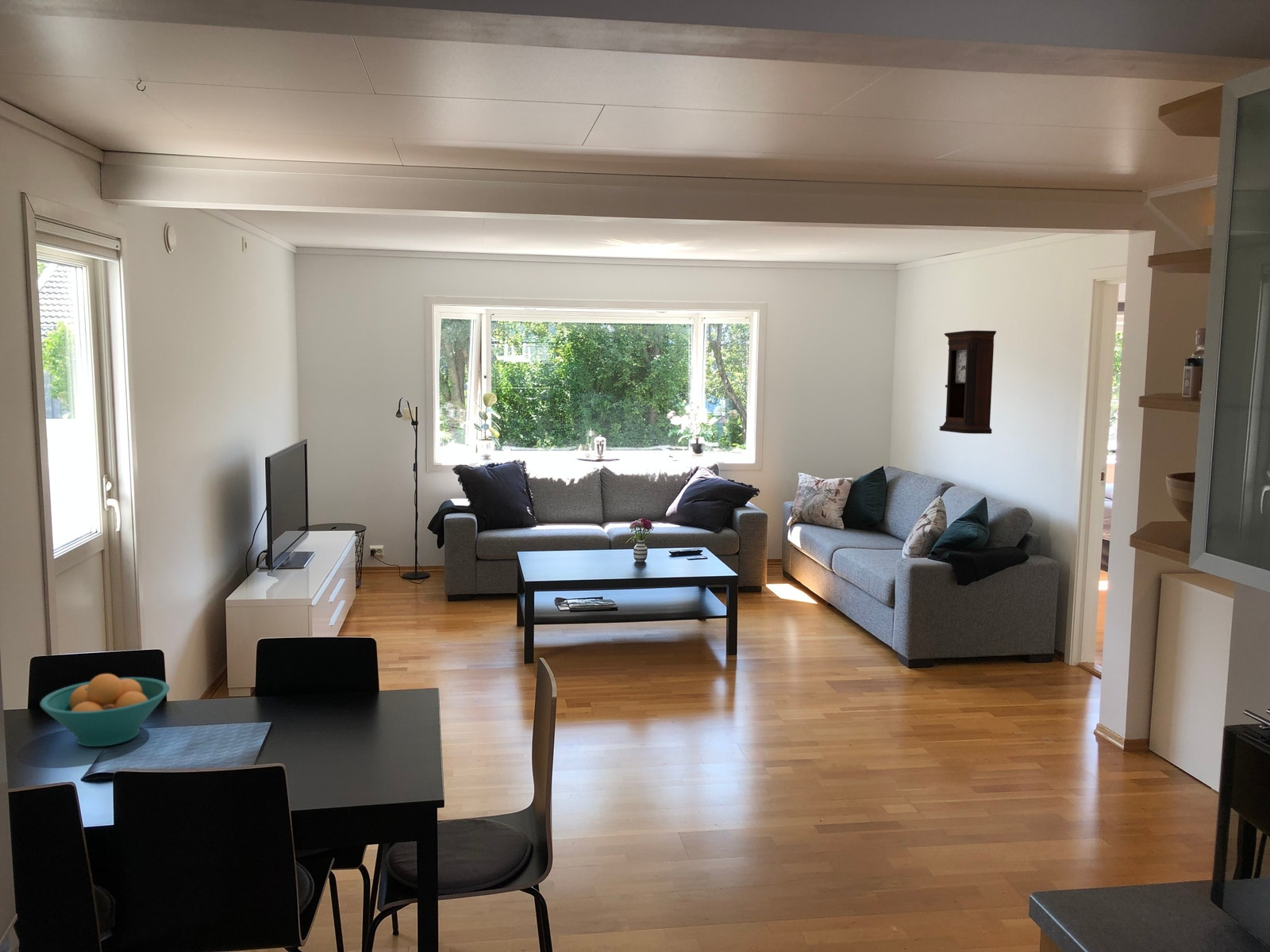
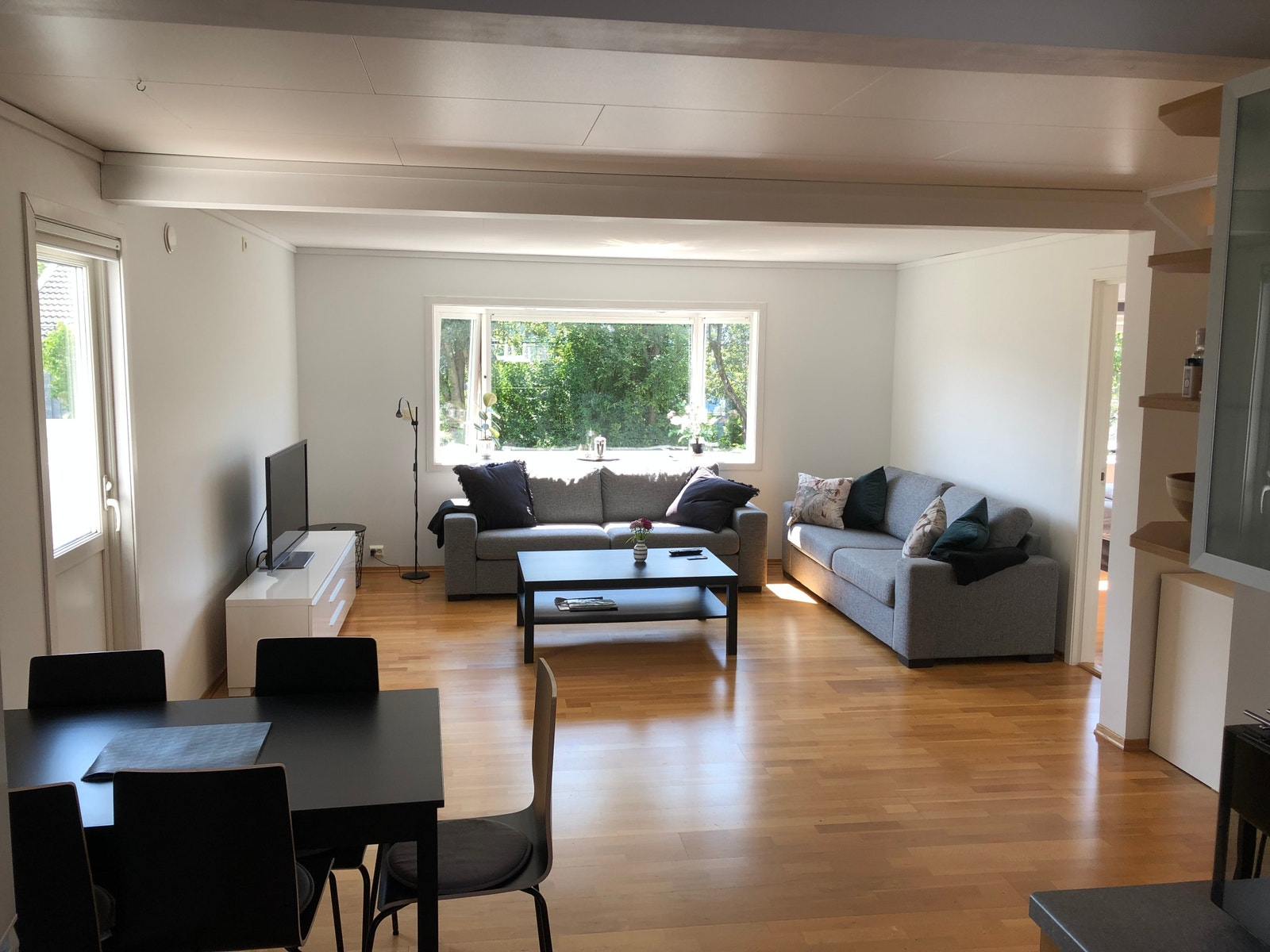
- fruit bowl [39,673,171,747]
- pendulum clock [938,330,997,435]
